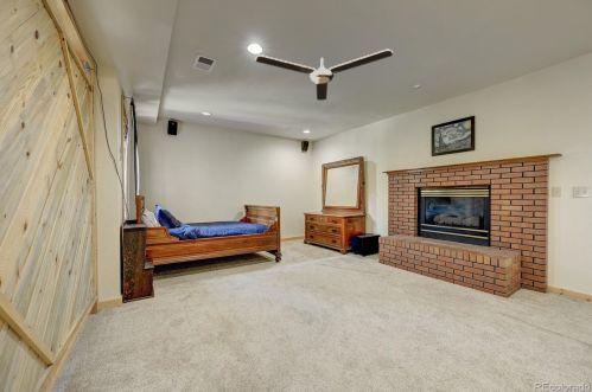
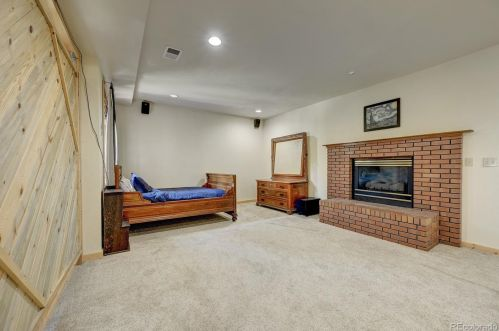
- ceiling fan [254,47,394,102]
